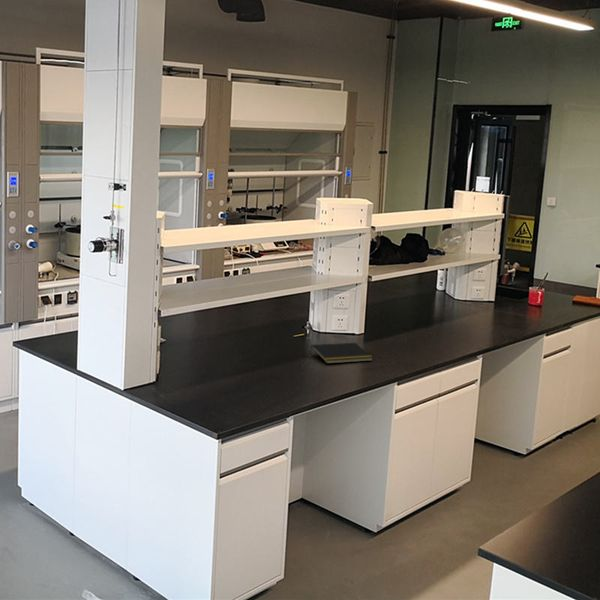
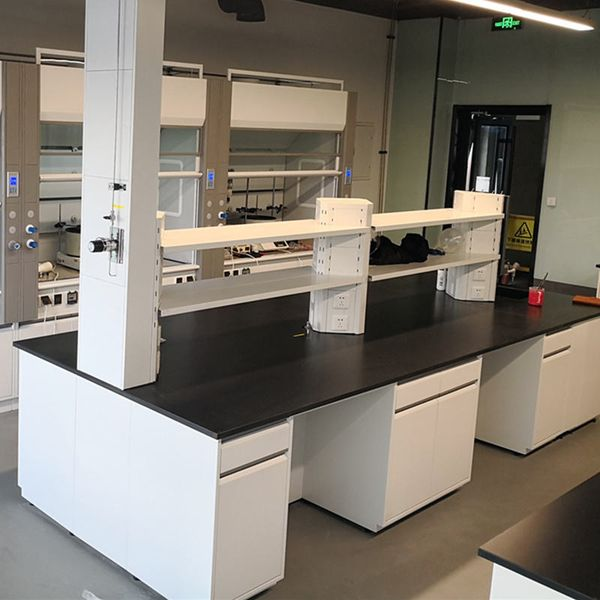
- notepad [309,342,374,365]
